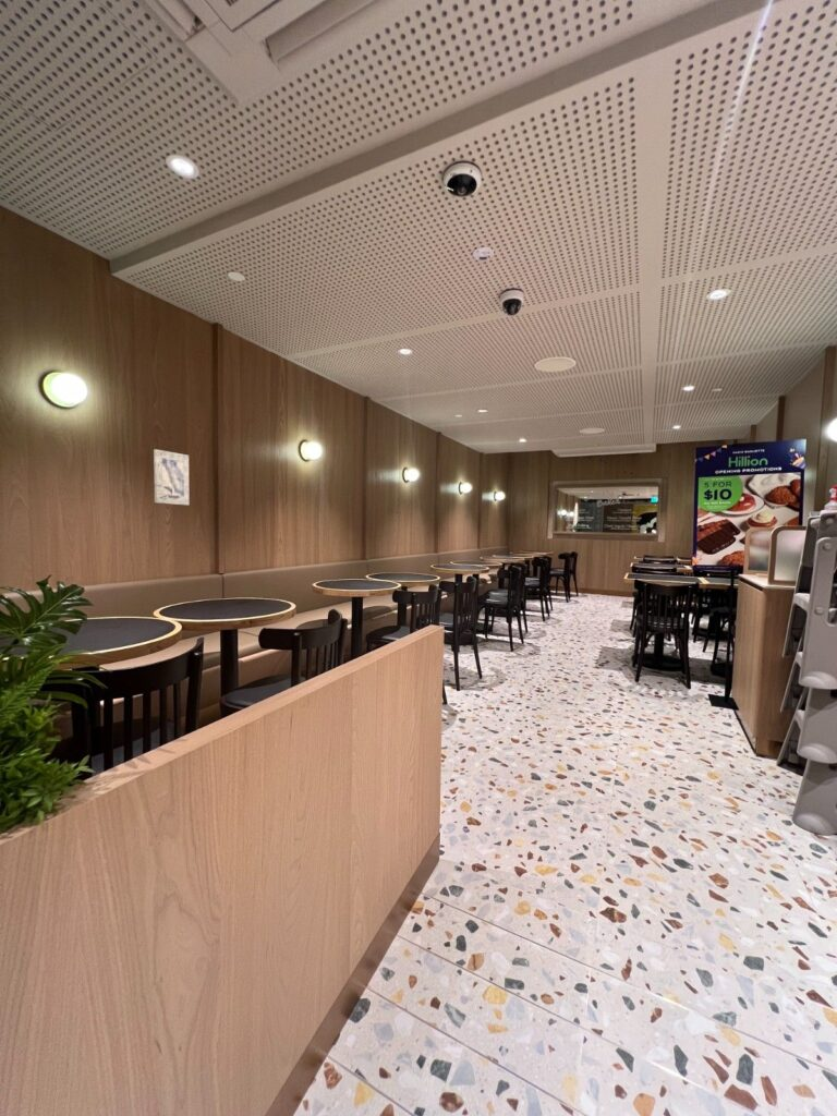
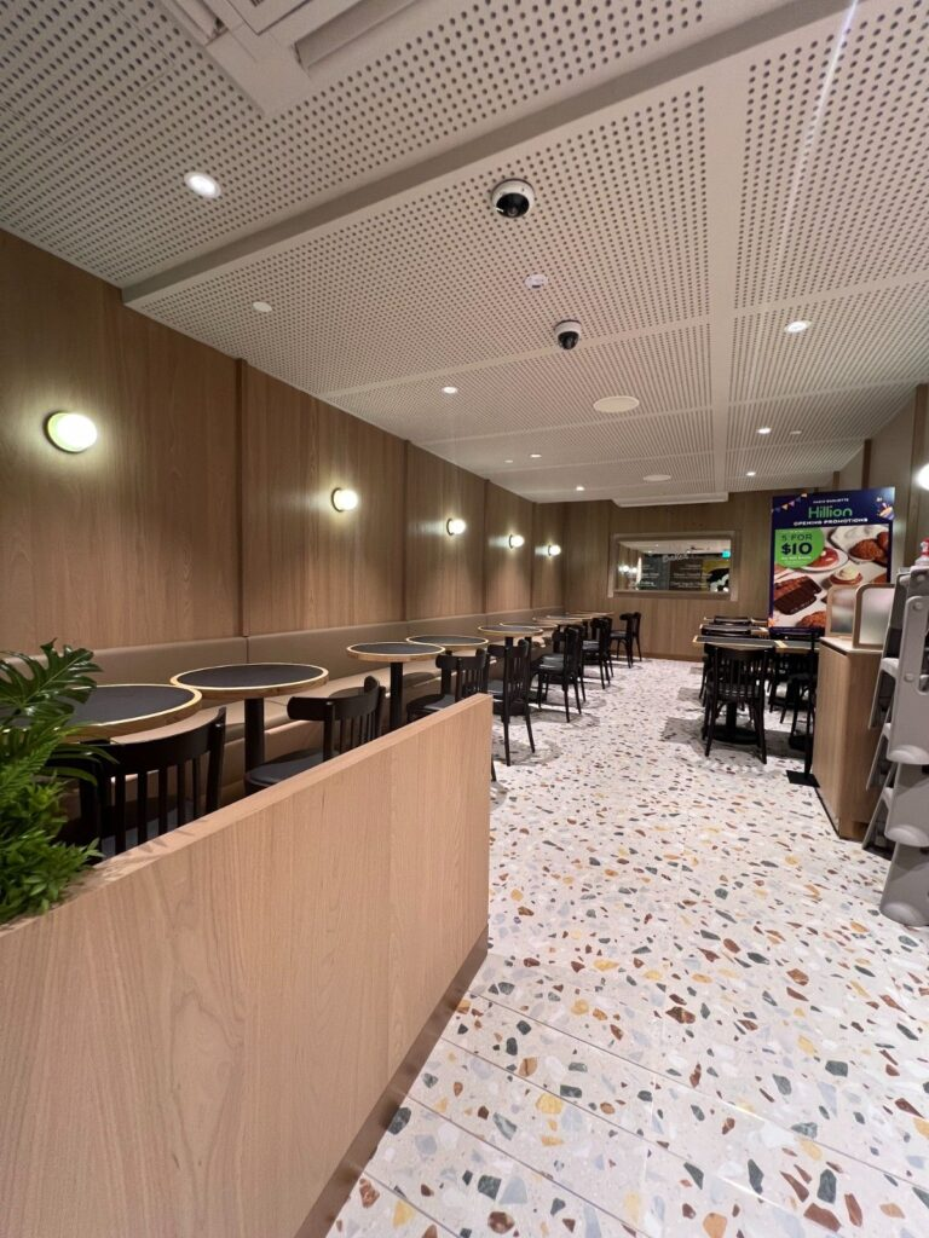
- wall art [153,448,191,506]
